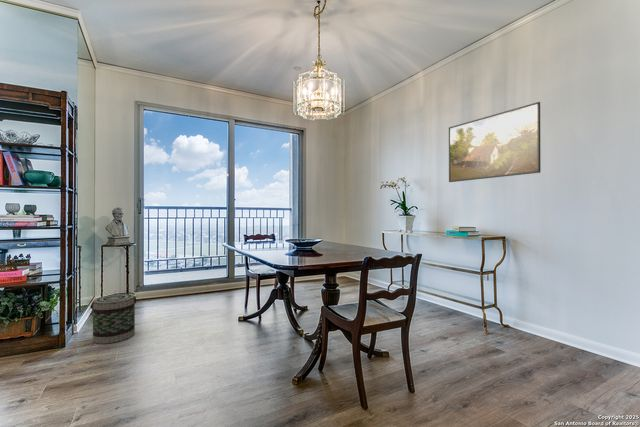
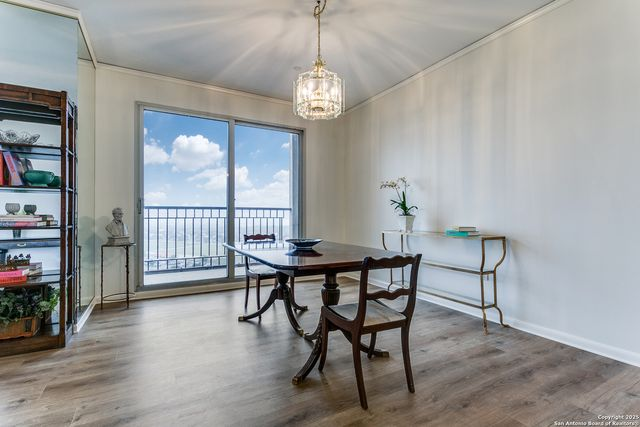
- basket [90,292,137,345]
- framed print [448,101,542,183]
